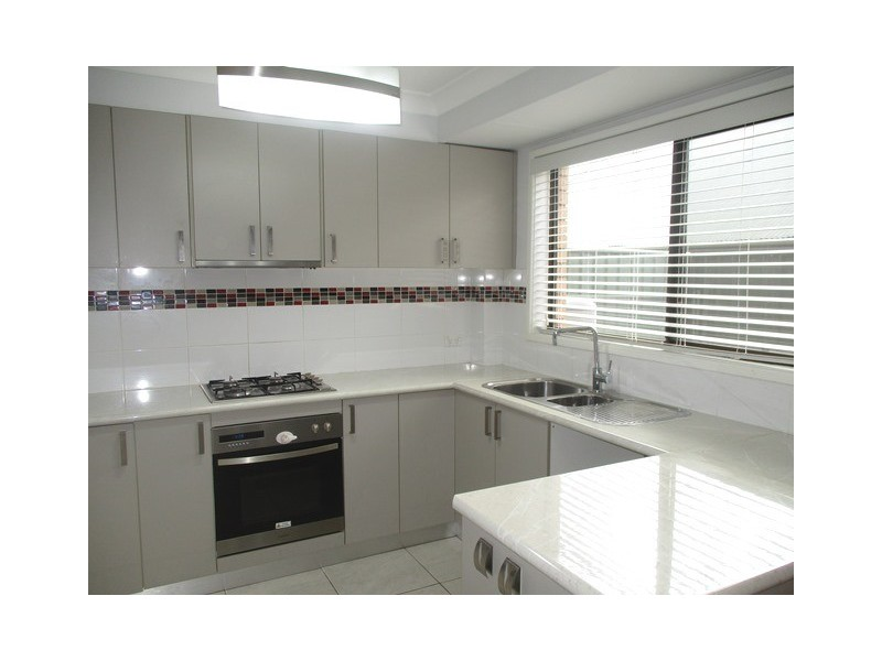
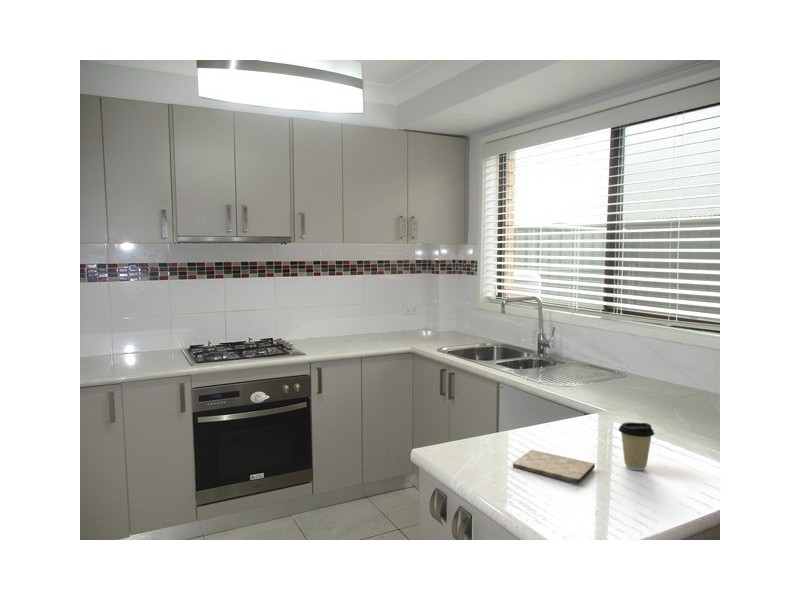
+ coffee cup [618,421,655,471]
+ cutting board [512,449,596,484]
